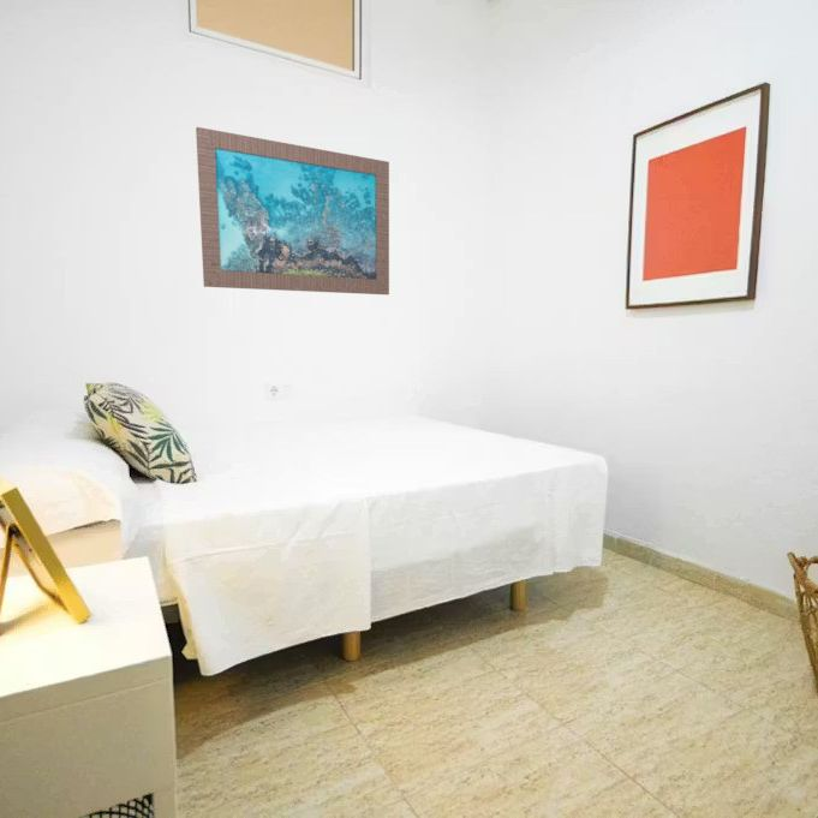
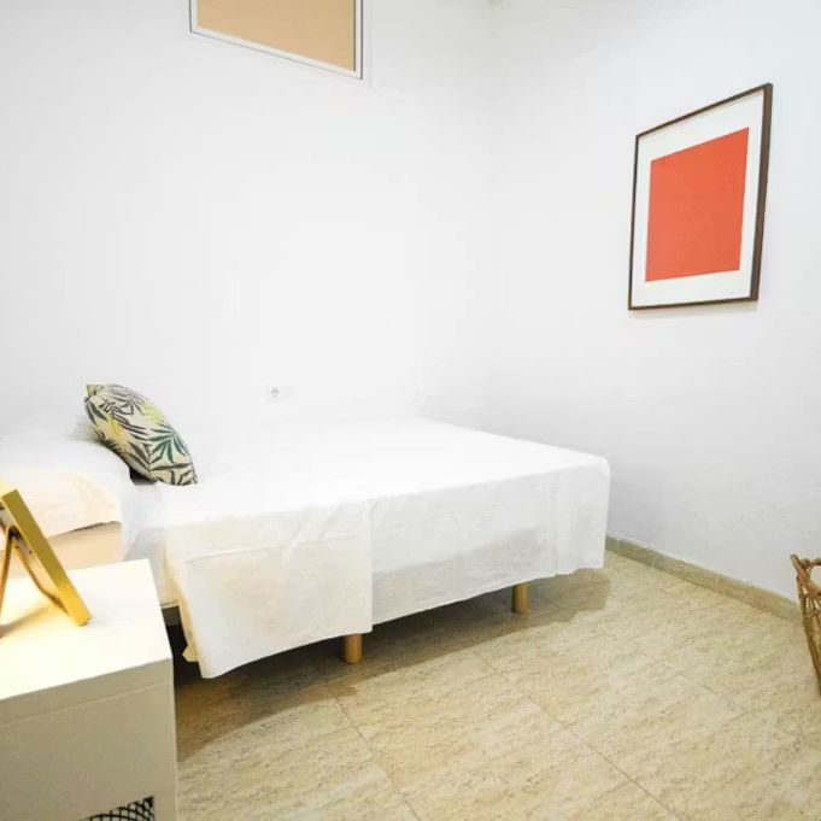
- wall art [195,126,390,295]
